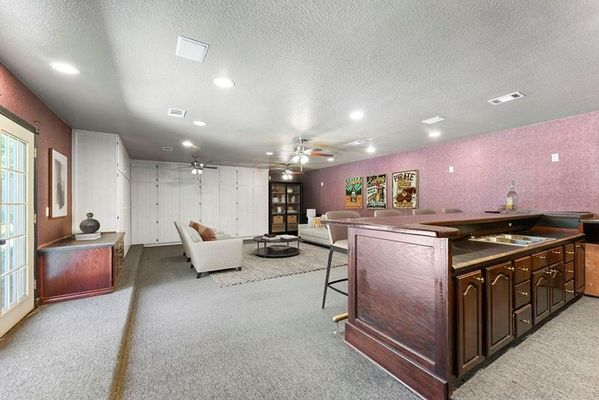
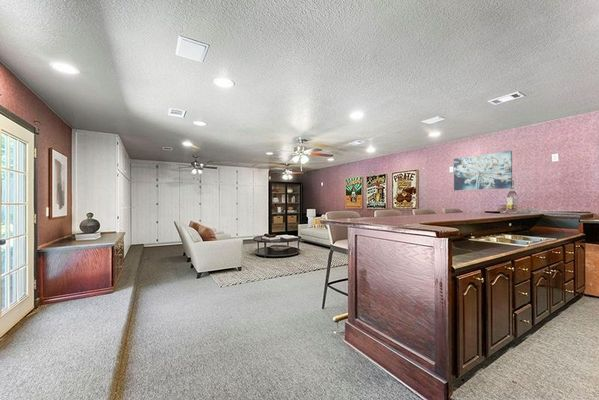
+ wall art [453,150,513,191]
